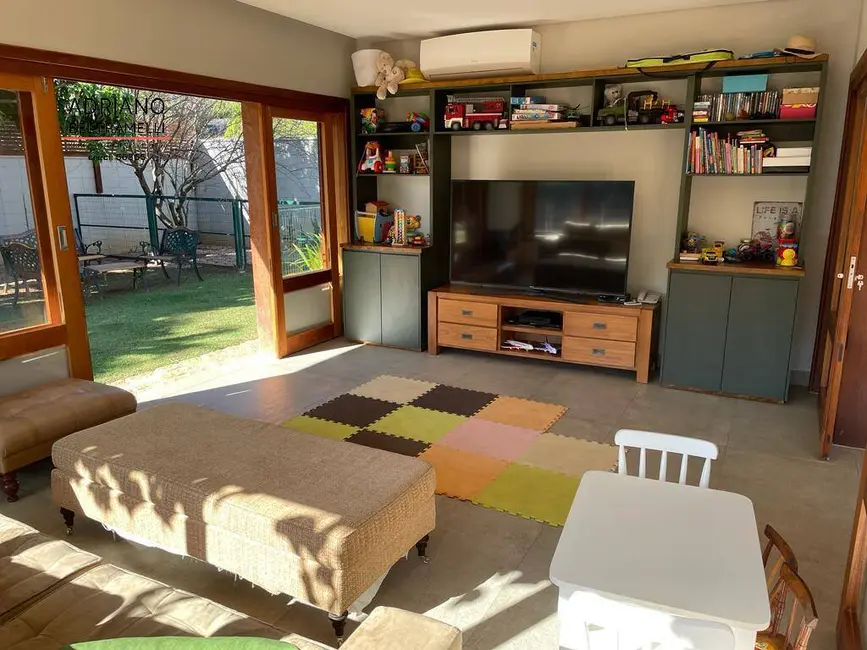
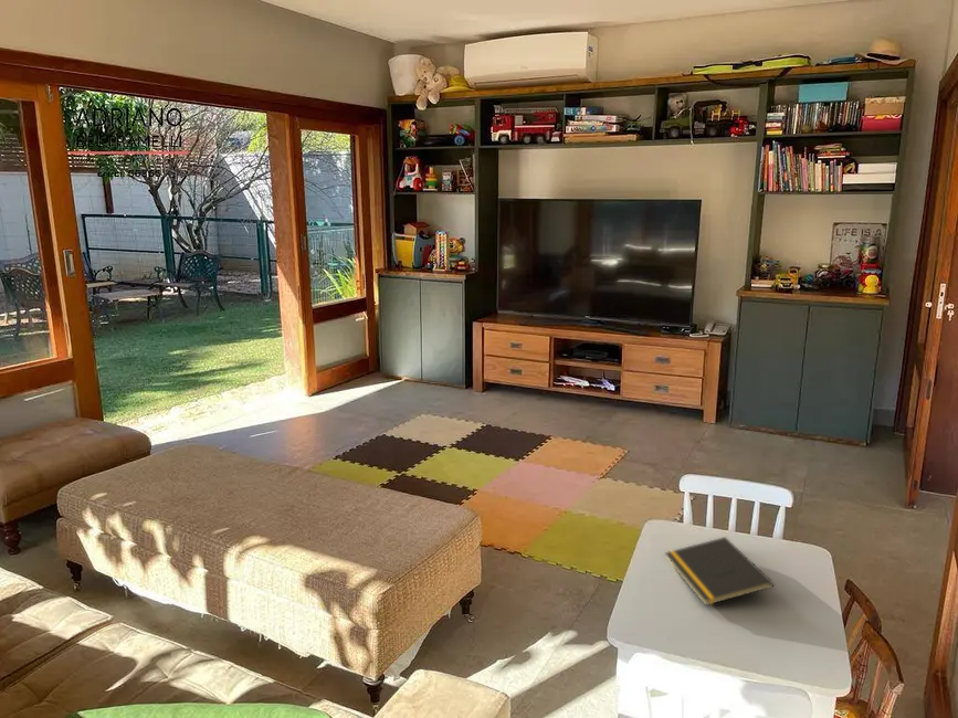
+ notepad [664,536,775,606]
